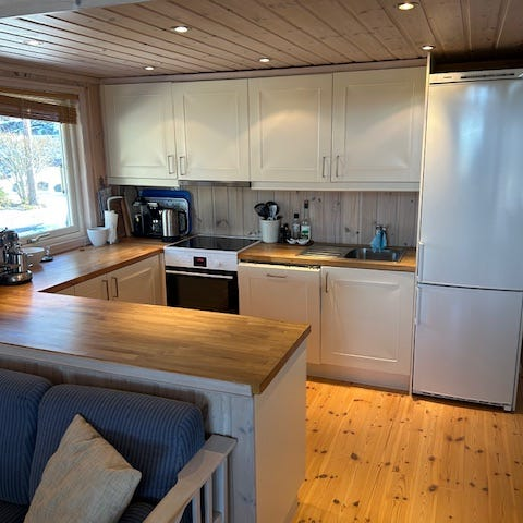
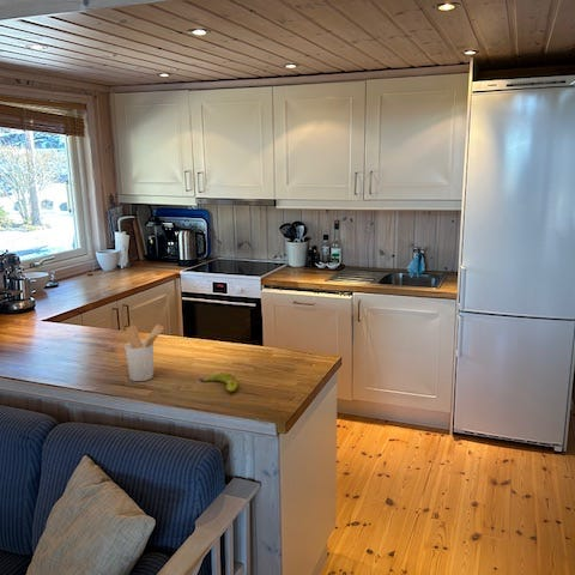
+ utensil holder [123,323,165,382]
+ banana [198,371,238,393]
